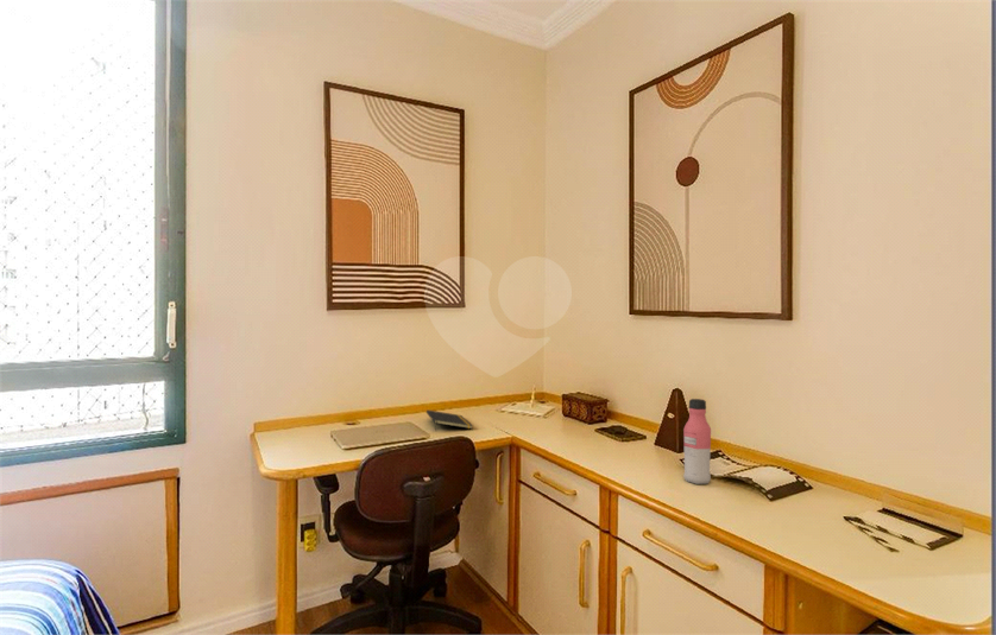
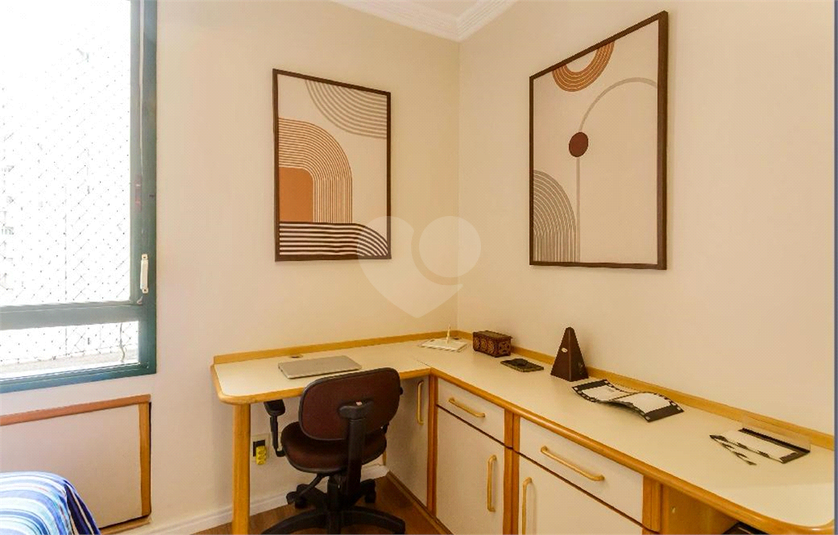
- notepad [425,408,474,432]
- water bottle [682,398,712,485]
